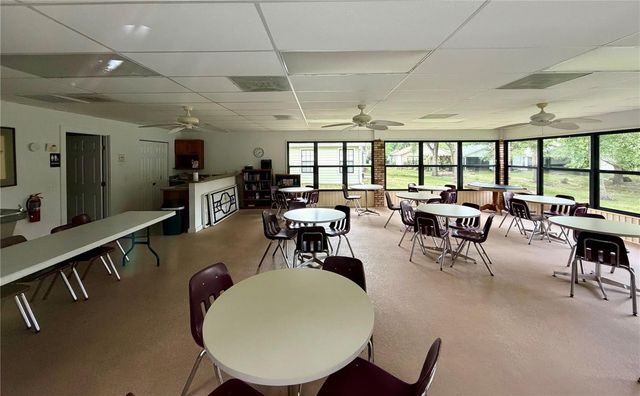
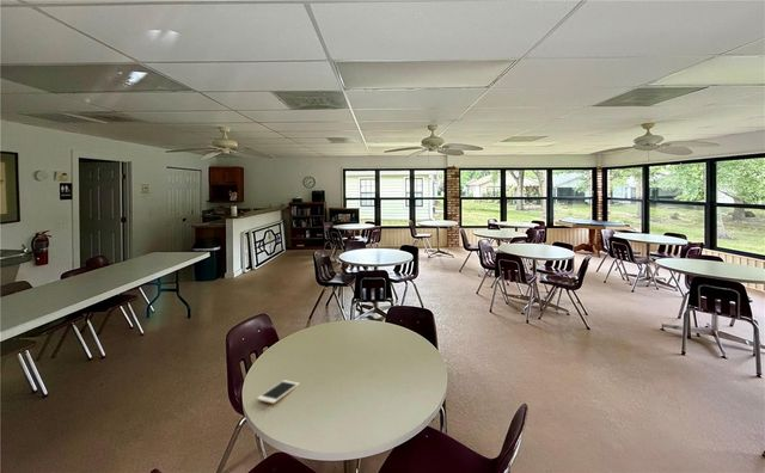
+ cell phone [256,379,300,405]
